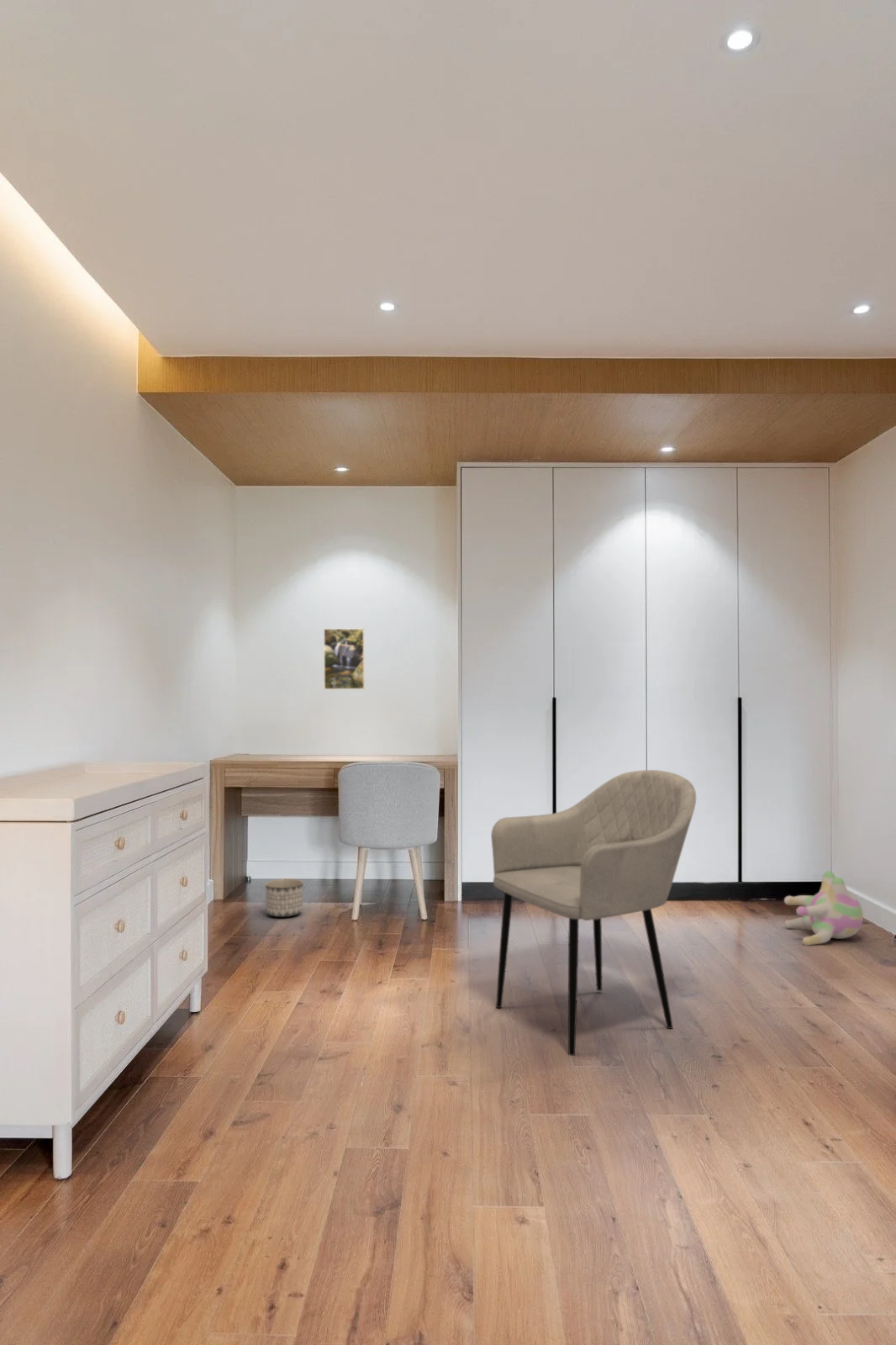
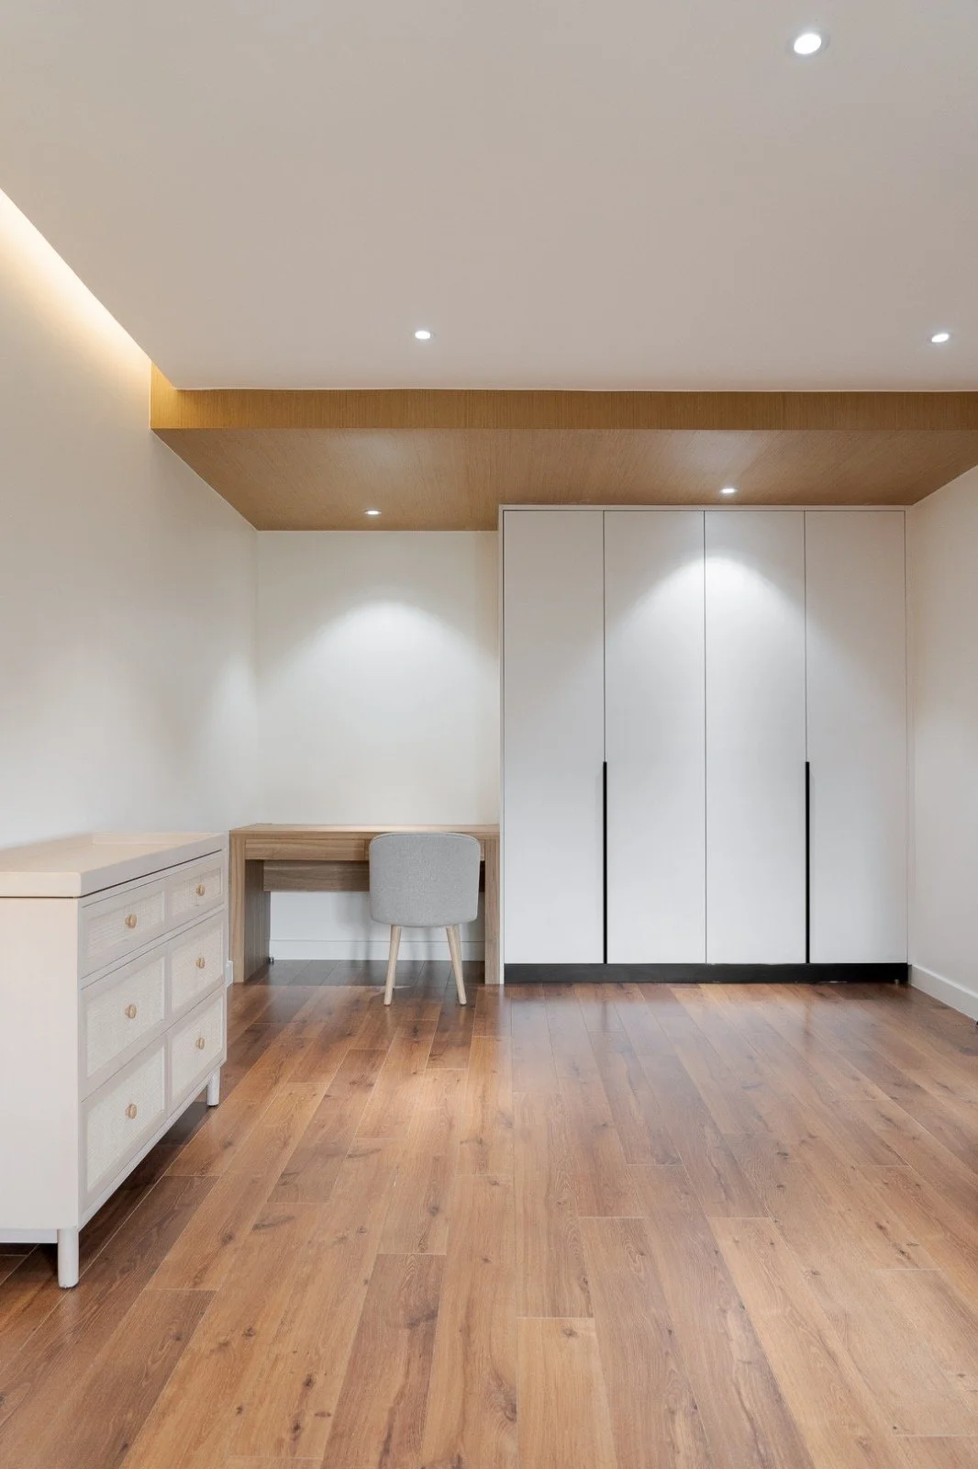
- plush toy [783,870,864,947]
- armchair [490,769,697,1057]
- planter [265,878,304,918]
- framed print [323,628,366,690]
